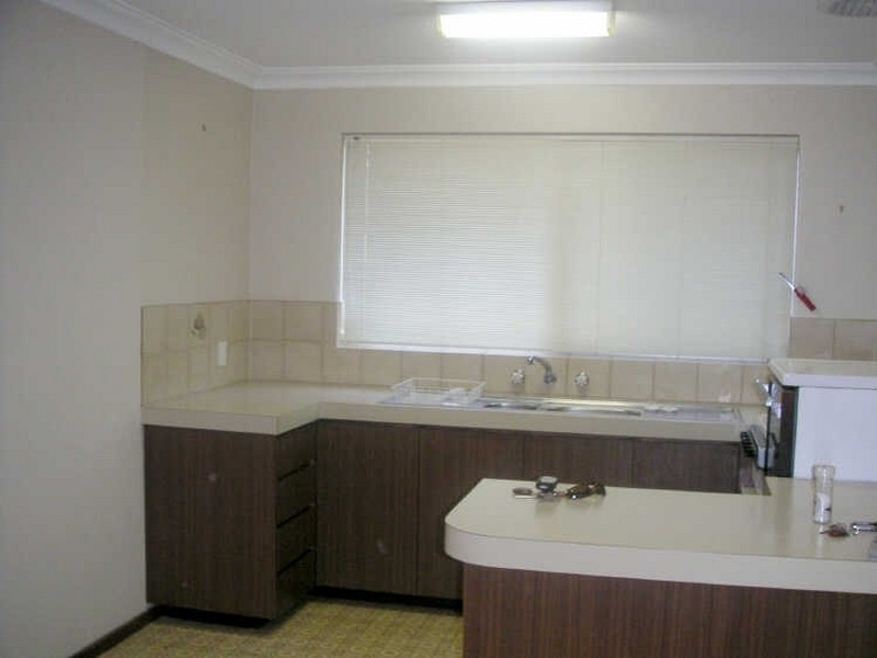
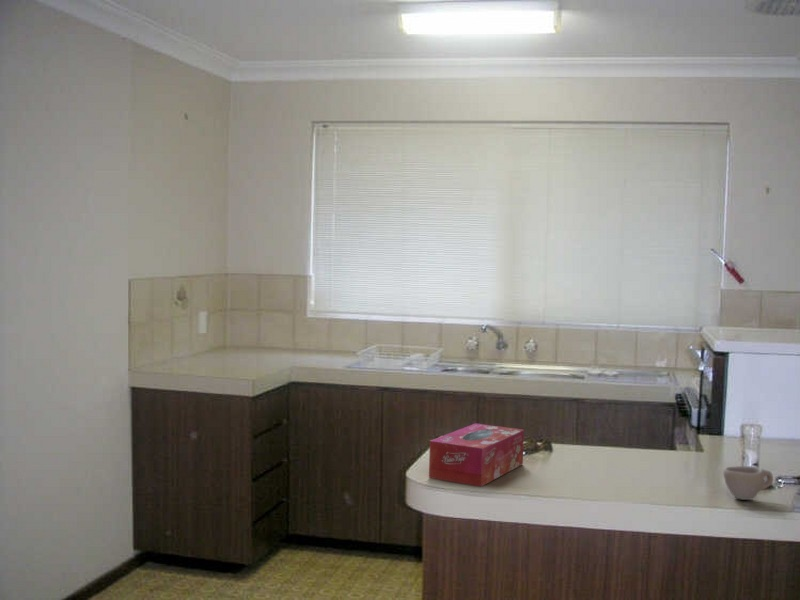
+ tissue box [428,422,525,488]
+ cup [722,465,774,501]
